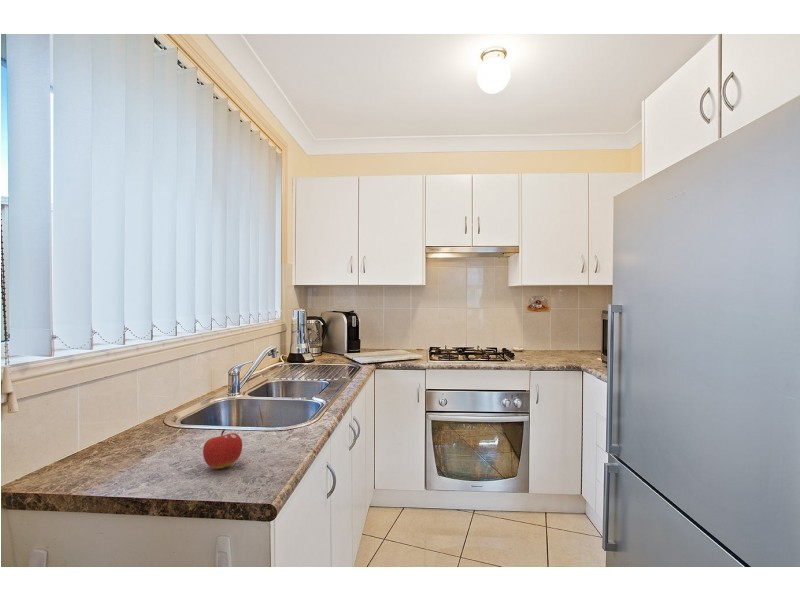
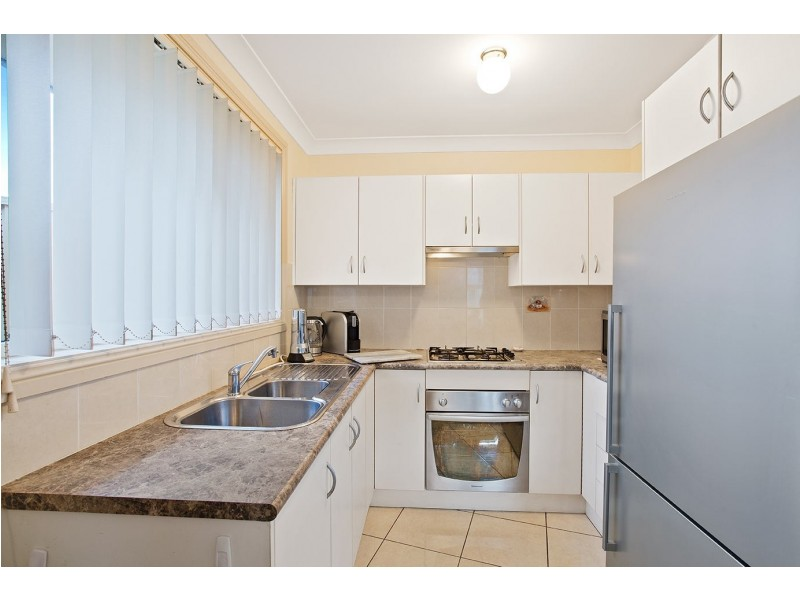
- fruit [202,428,243,470]
